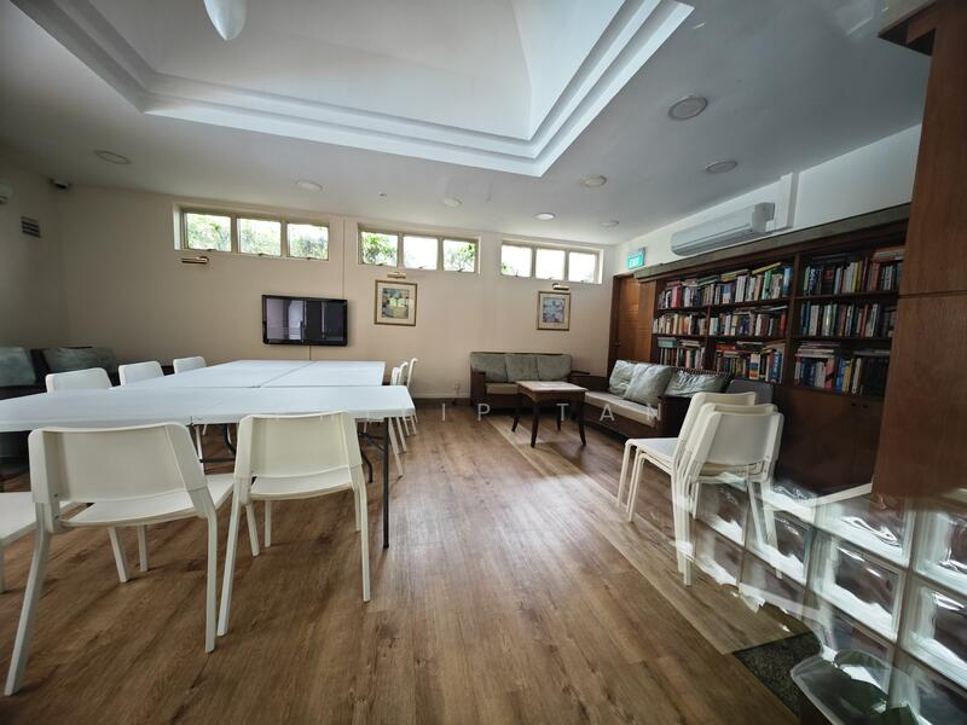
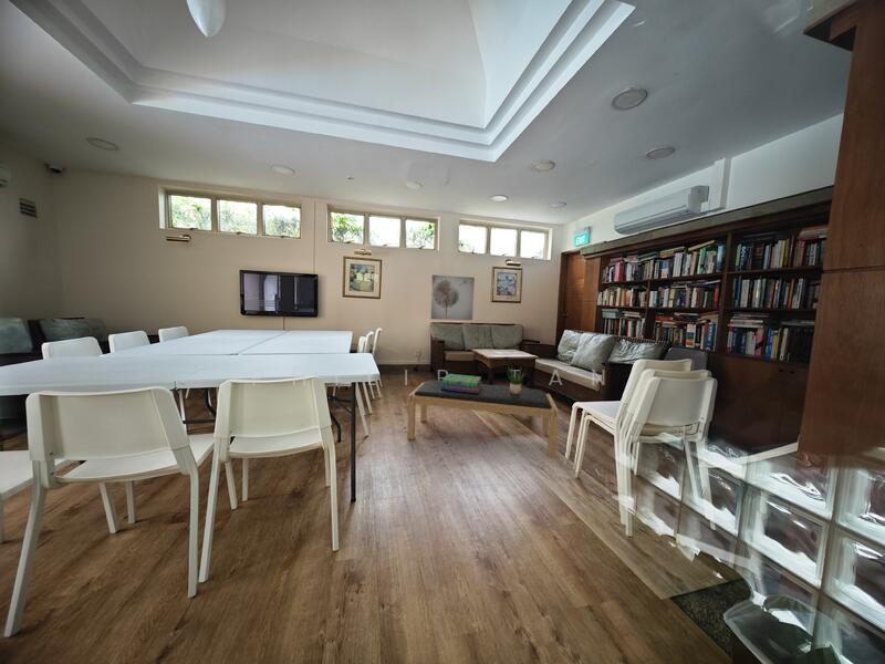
+ stack of books [440,373,483,393]
+ bench [406,380,560,459]
+ potted plant [507,365,527,394]
+ wall art [429,273,476,321]
